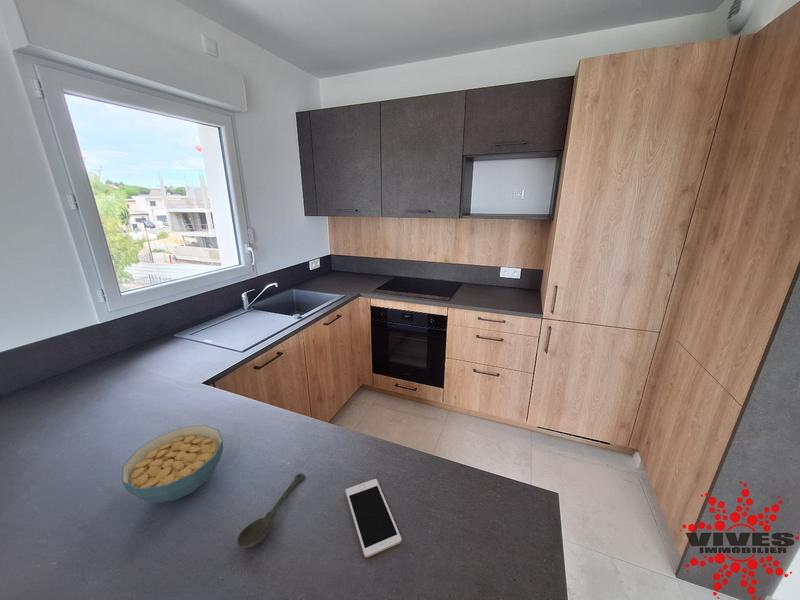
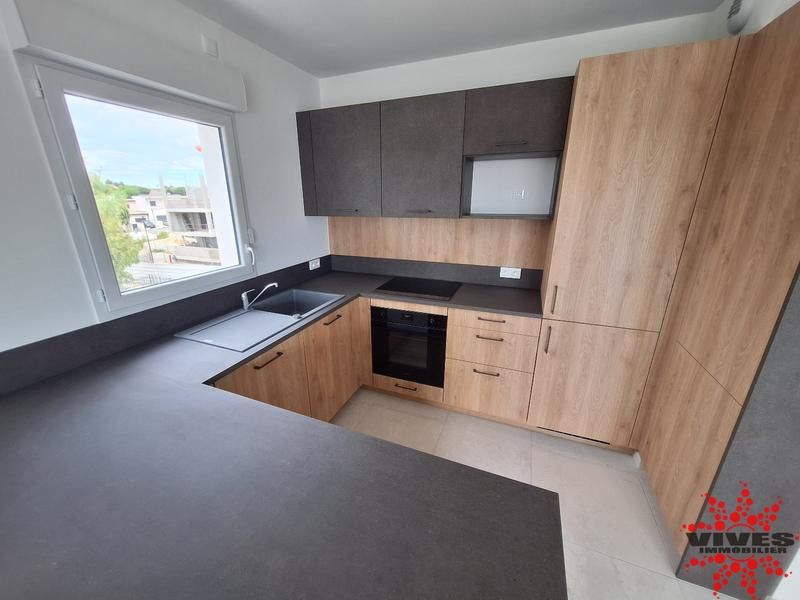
- cereal bowl [121,424,224,504]
- spoon [236,473,306,549]
- cell phone [344,478,403,558]
